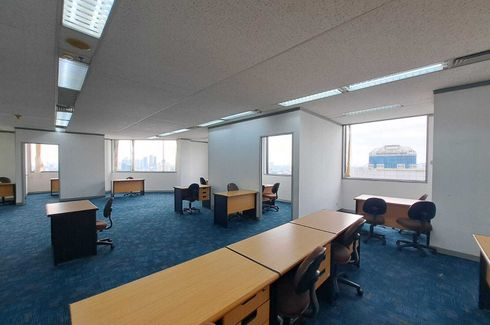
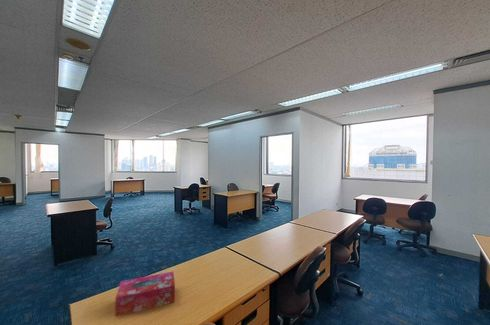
+ tissue box [115,271,176,317]
